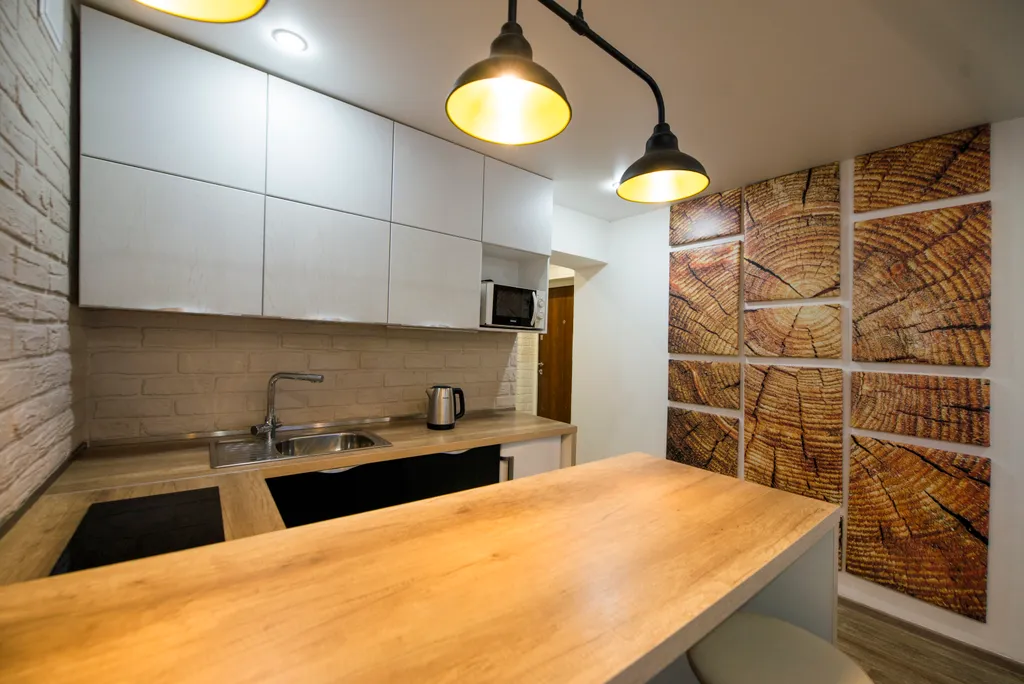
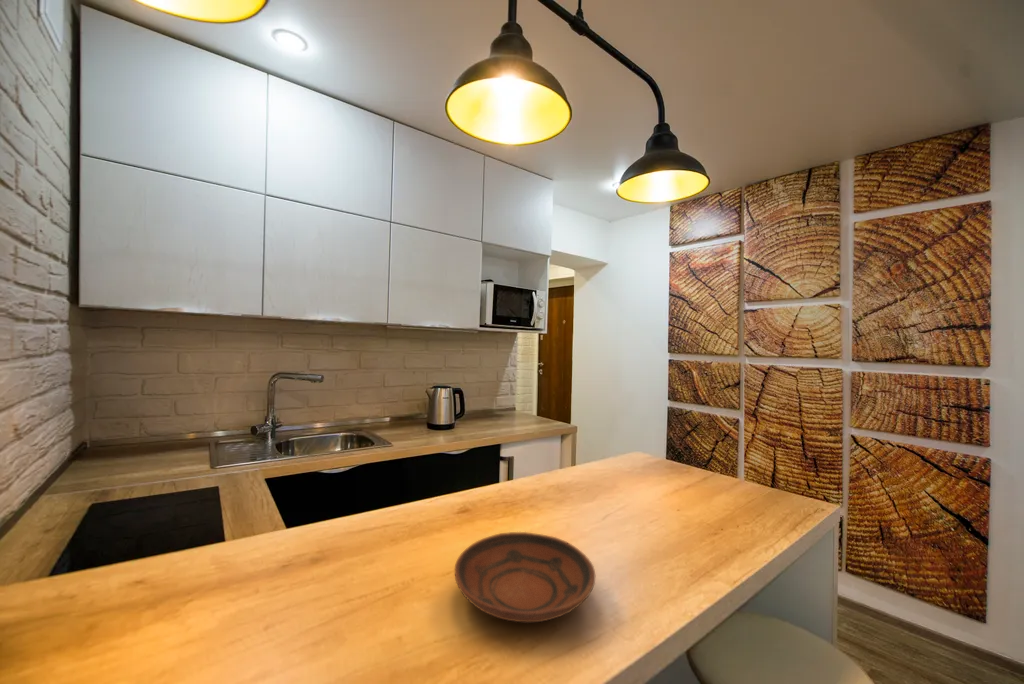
+ bowl [454,531,596,624]
